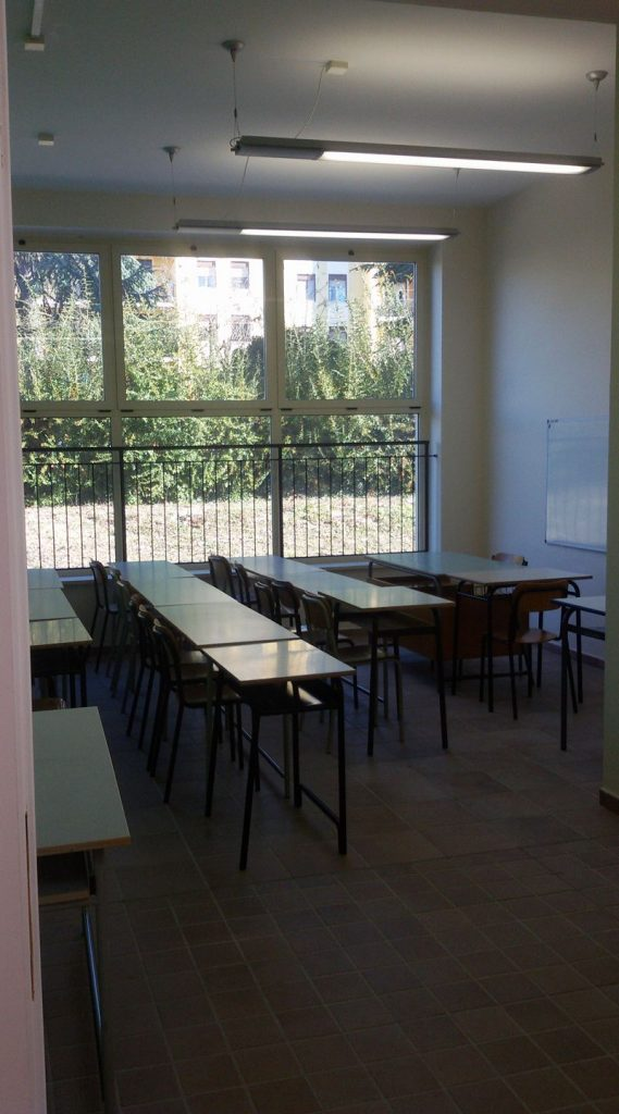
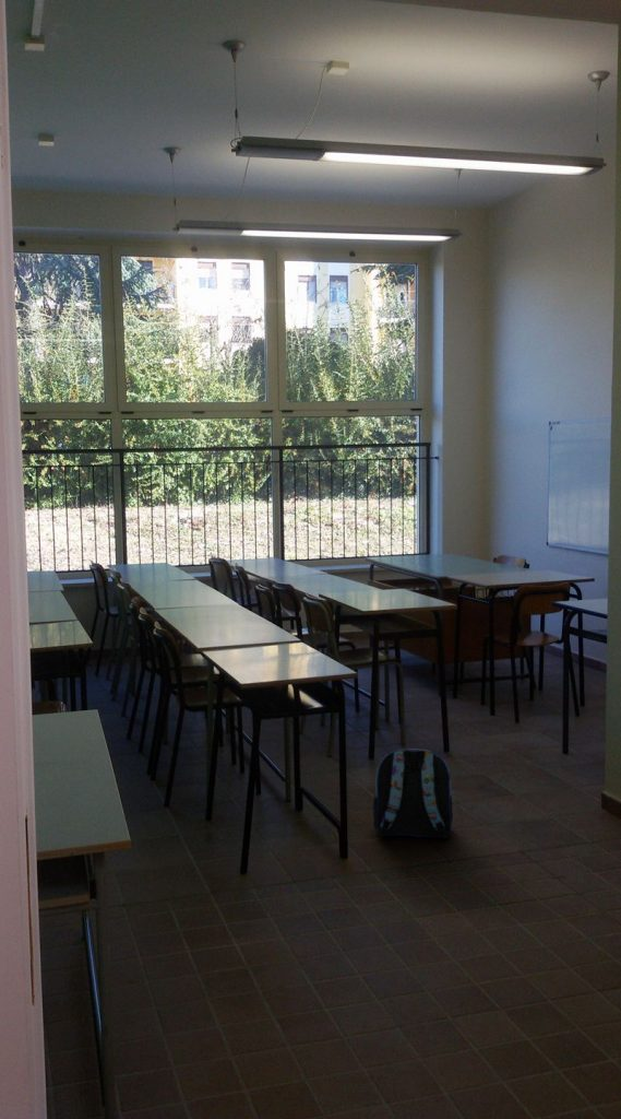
+ backpack [372,747,455,840]
